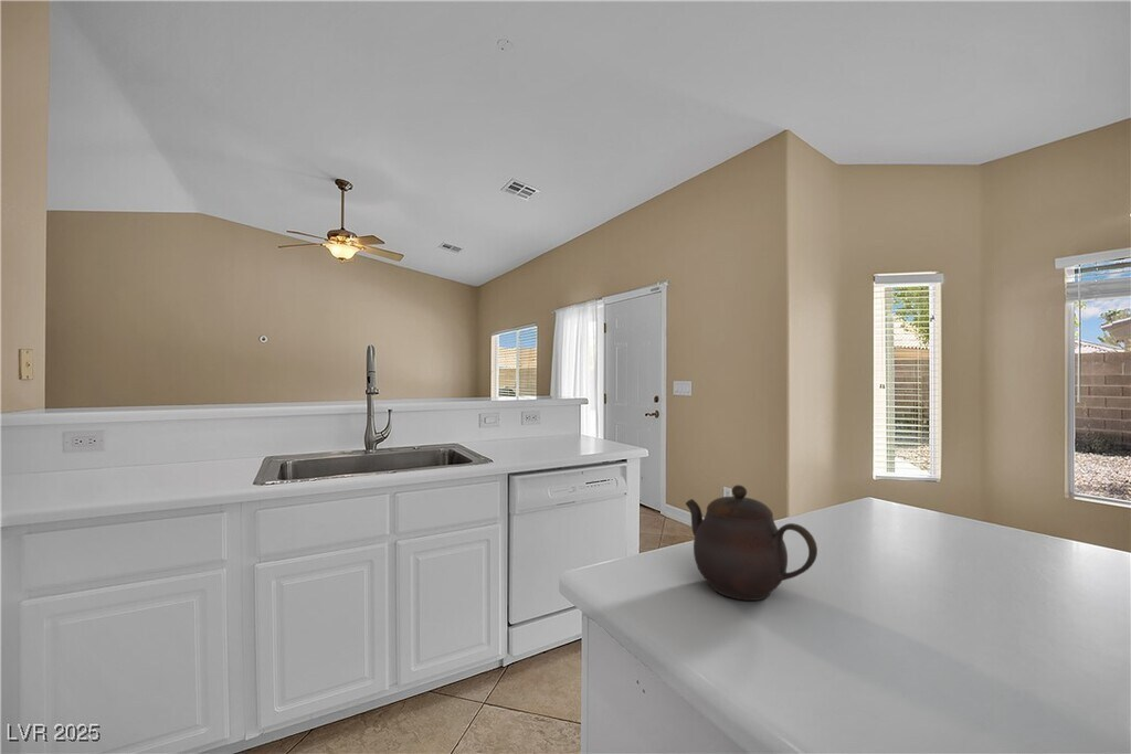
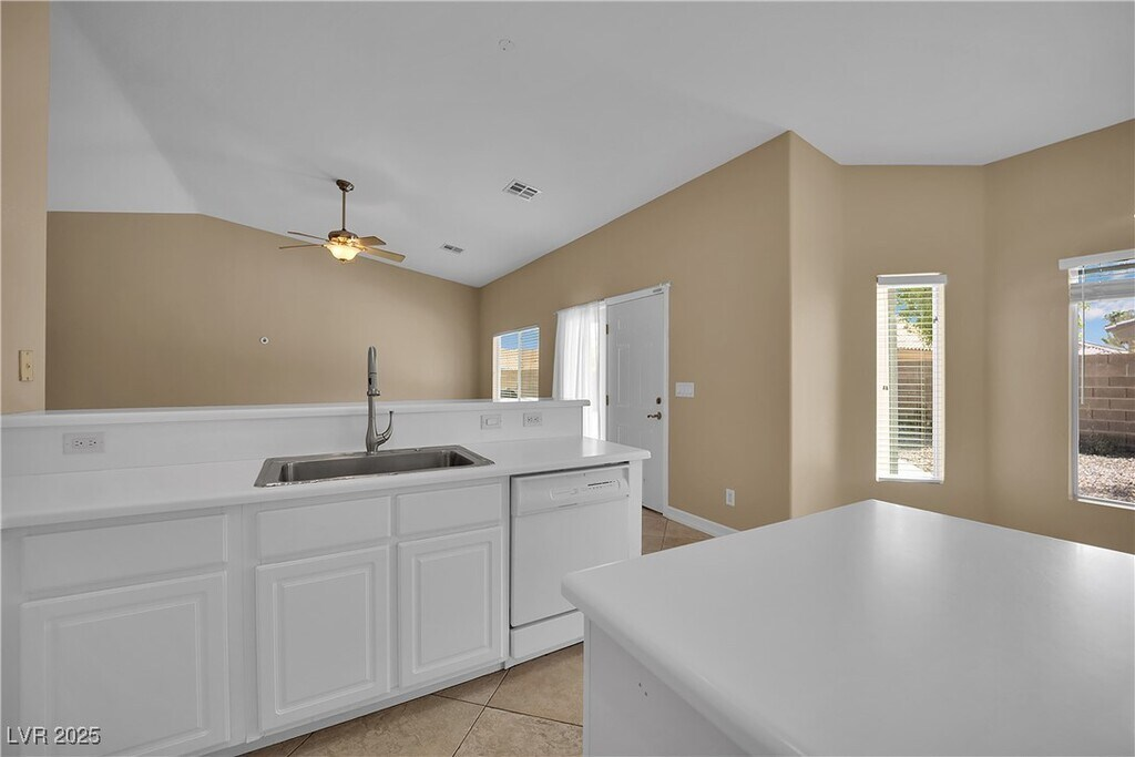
- teapot [685,484,818,602]
